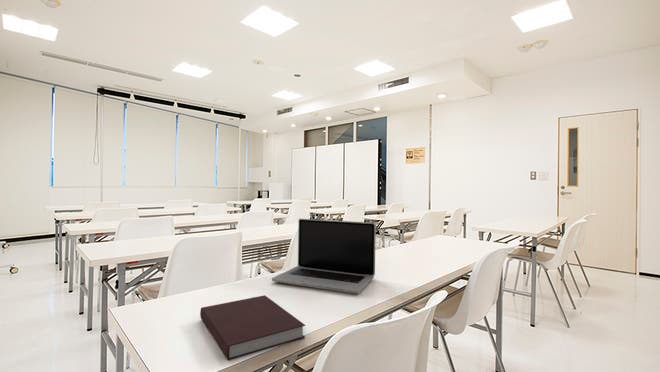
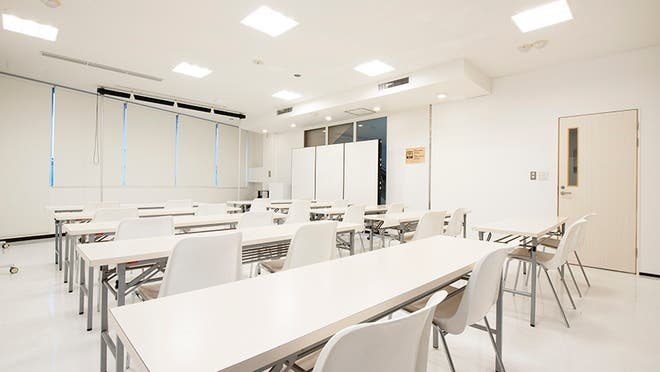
- laptop [271,218,377,294]
- notebook [199,294,306,361]
